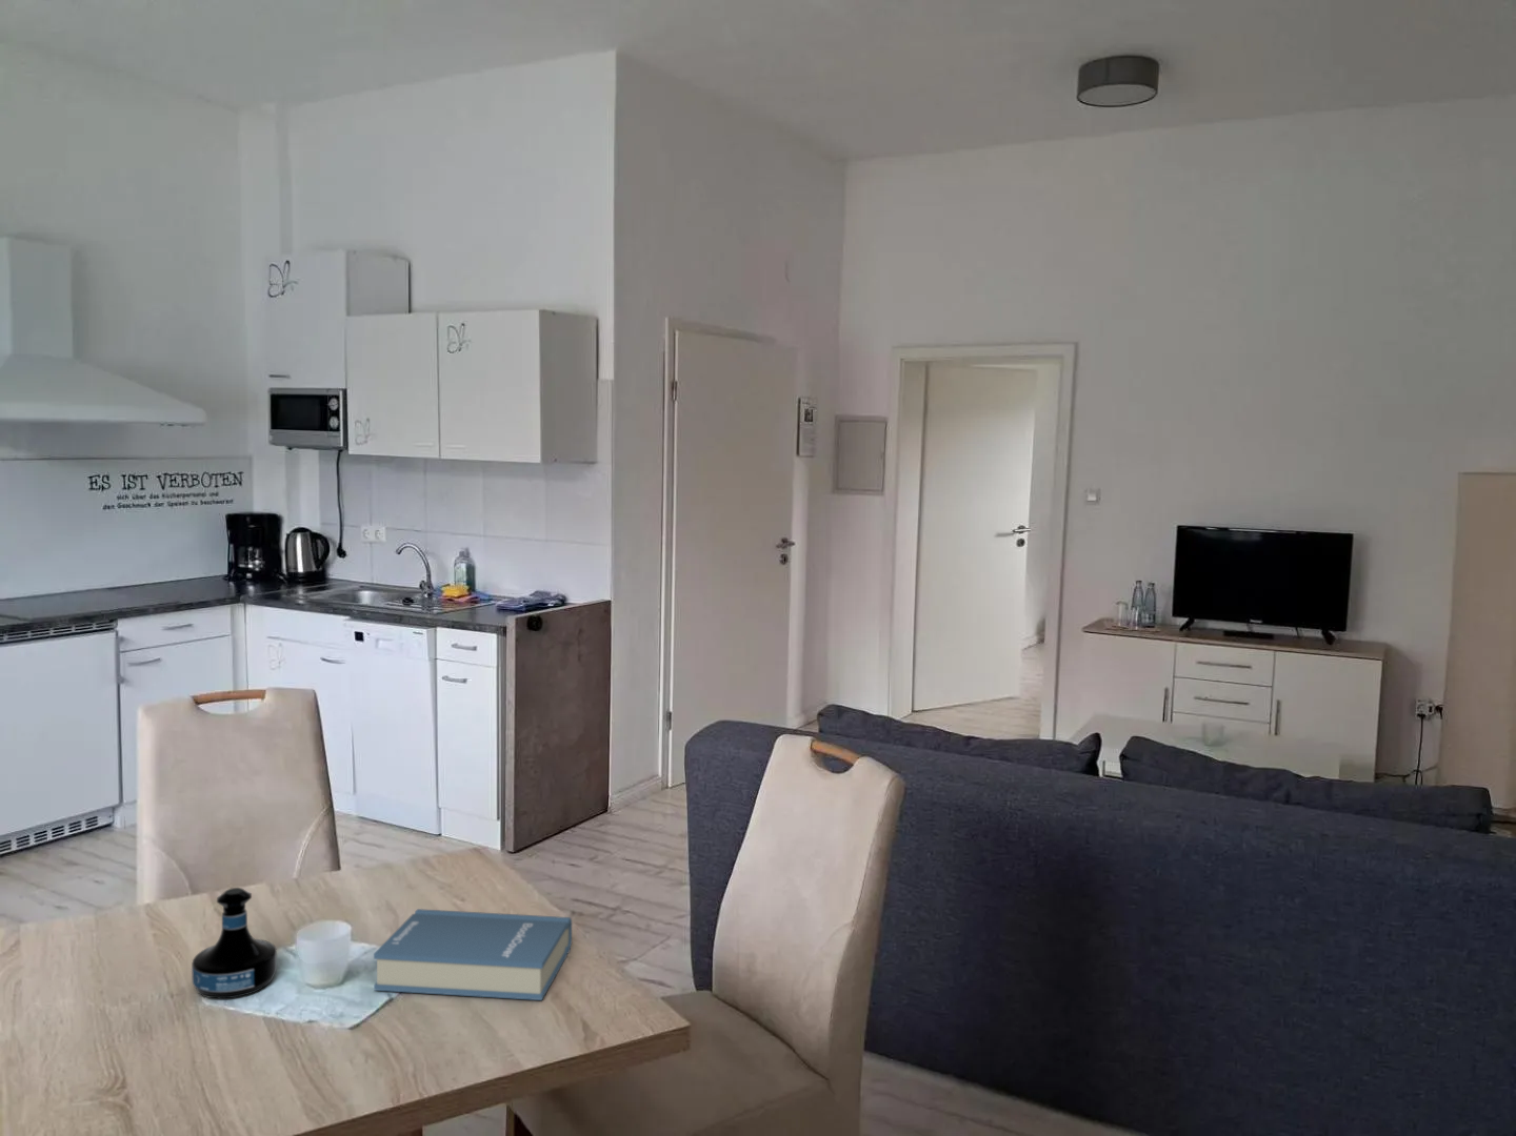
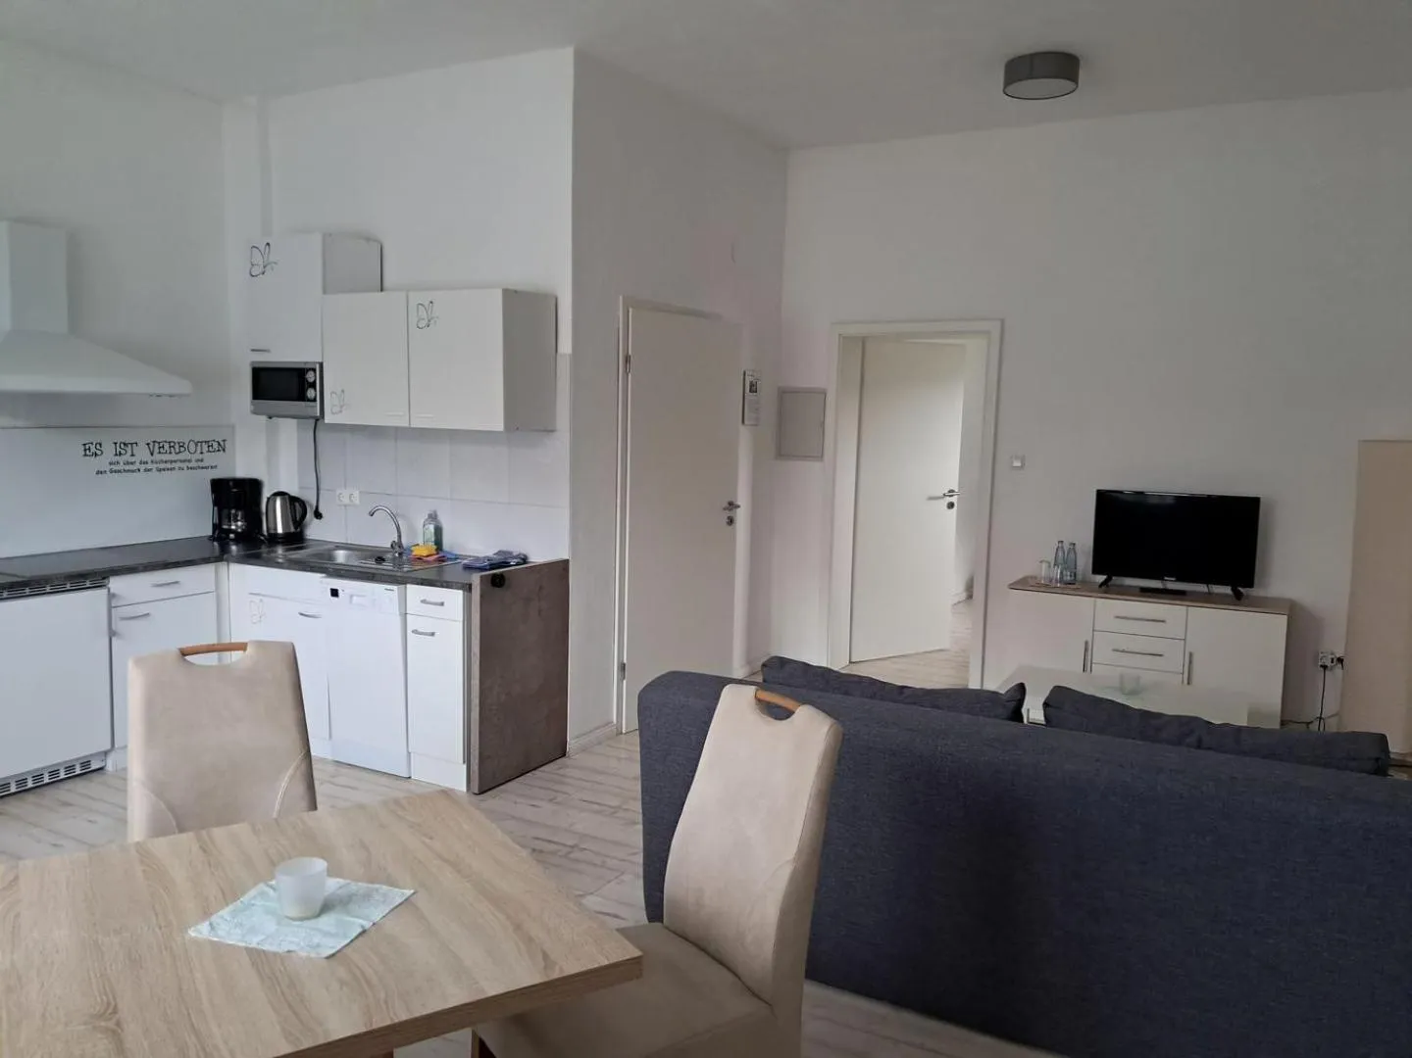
- hardback book [372,908,573,1001]
- tequila bottle [191,887,278,999]
